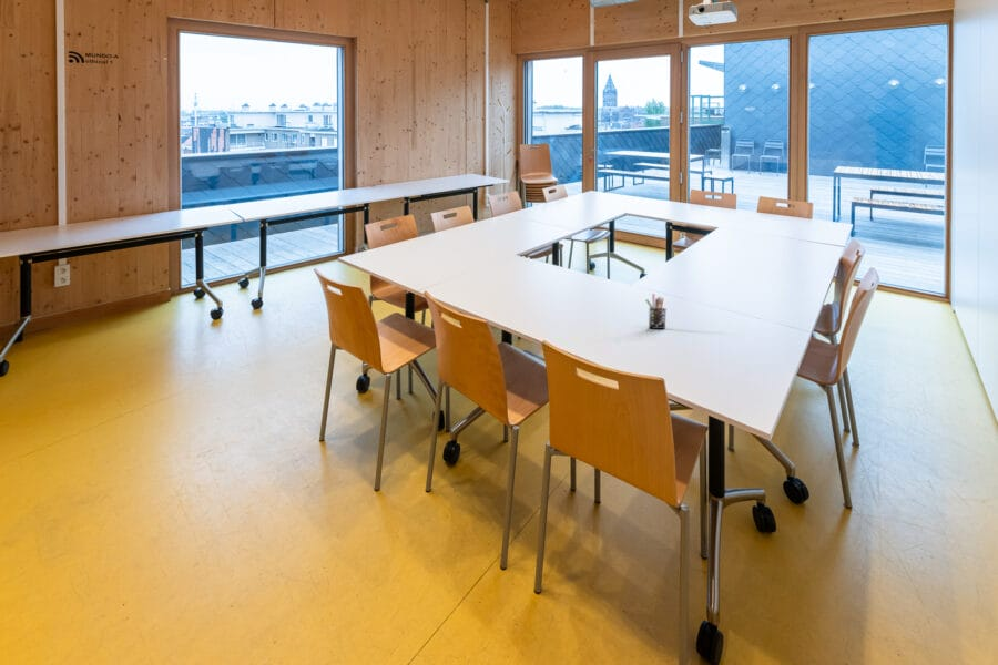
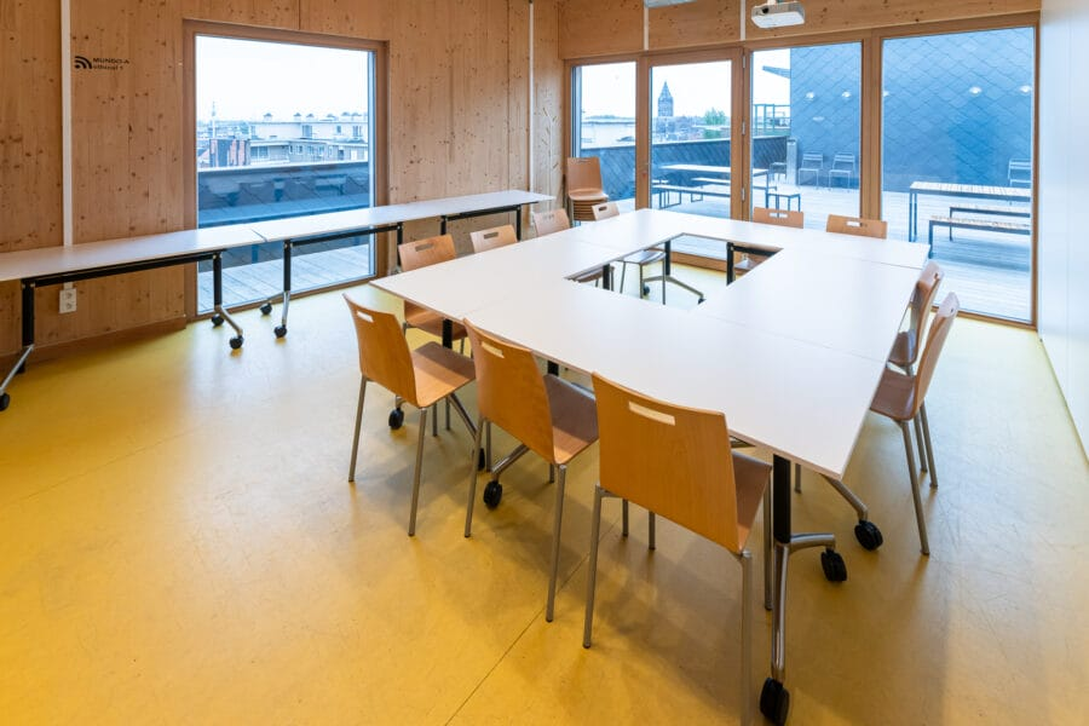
- pen holder [645,293,668,330]
